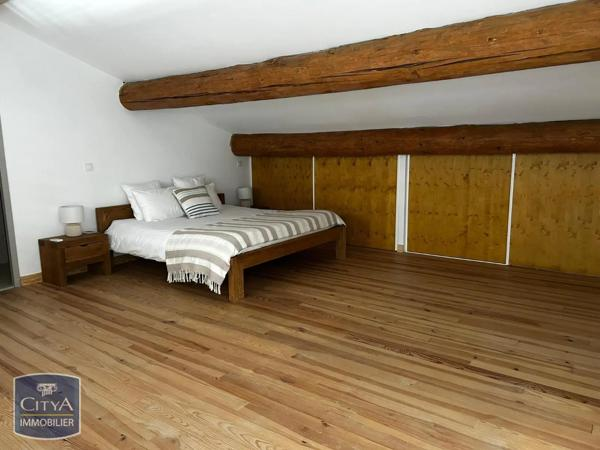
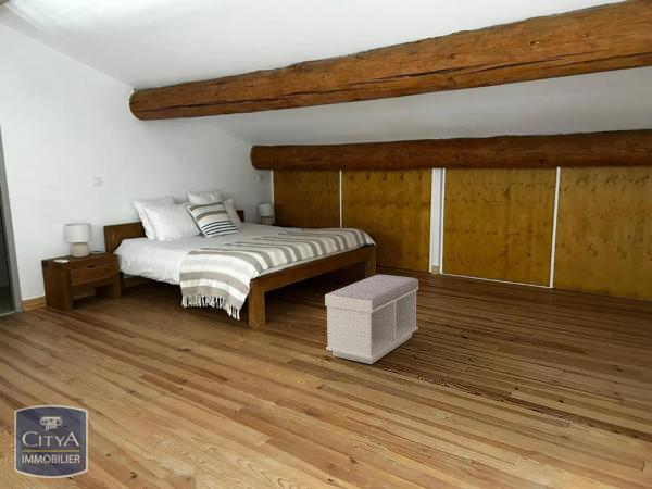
+ bench [324,274,419,365]
